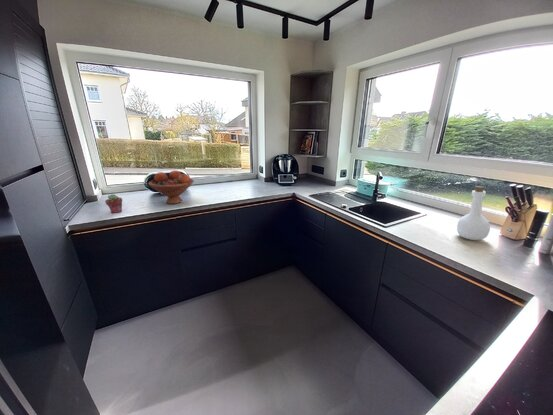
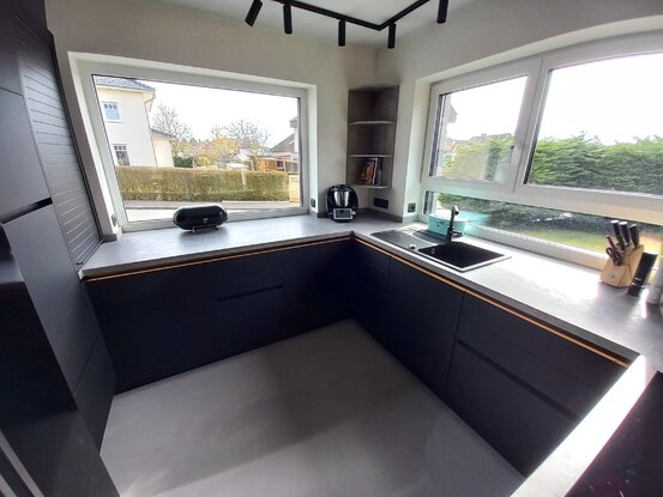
- fruit bowl [147,169,195,205]
- bottle [456,185,491,241]
- potted succulent [104,193,123,214]
